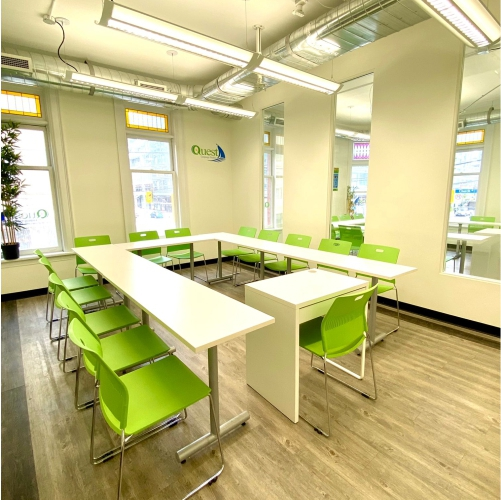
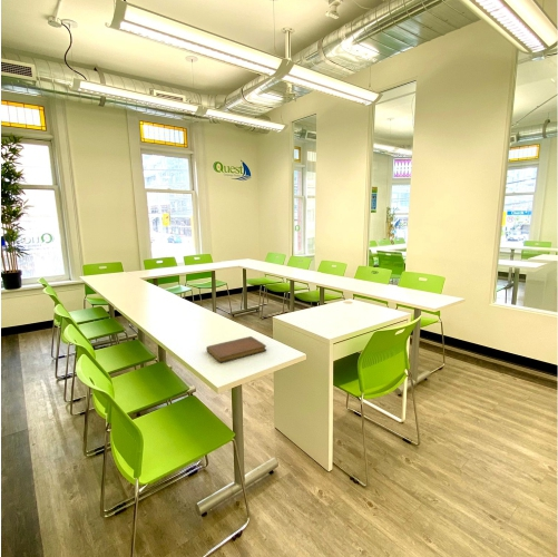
+ notebook [205,335,267,363]
